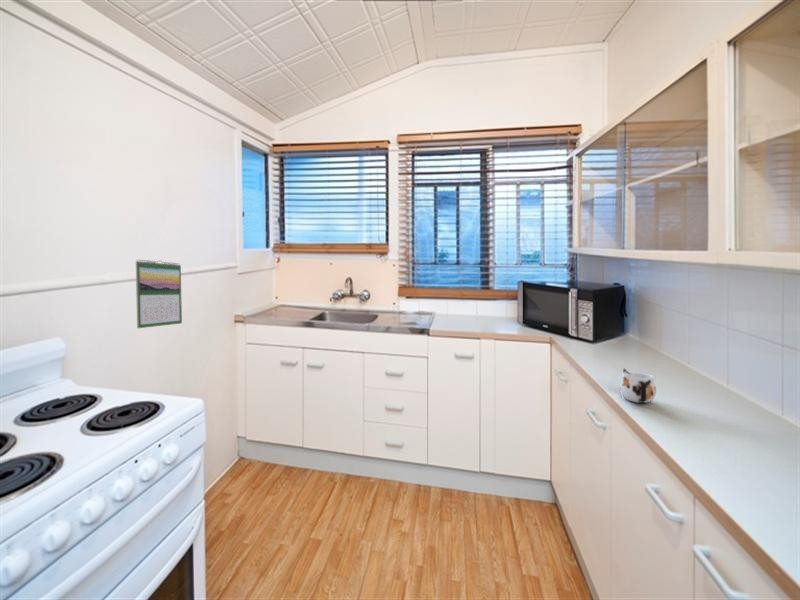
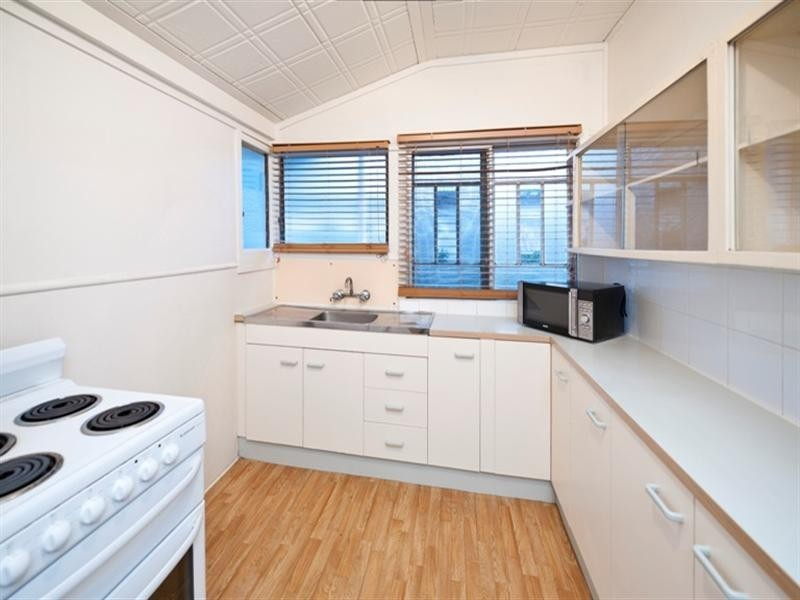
- calendar [135,259,183,329]
- mug [619,367,657,404]
